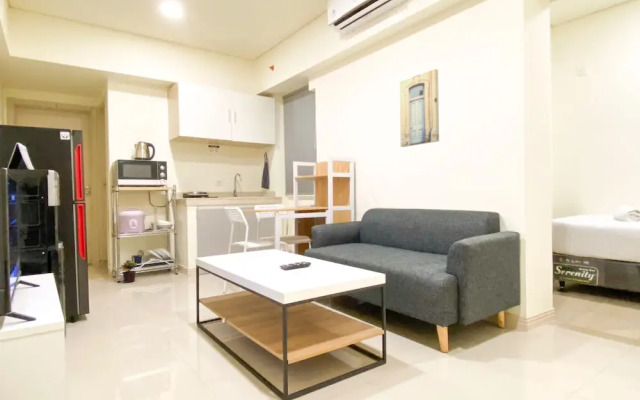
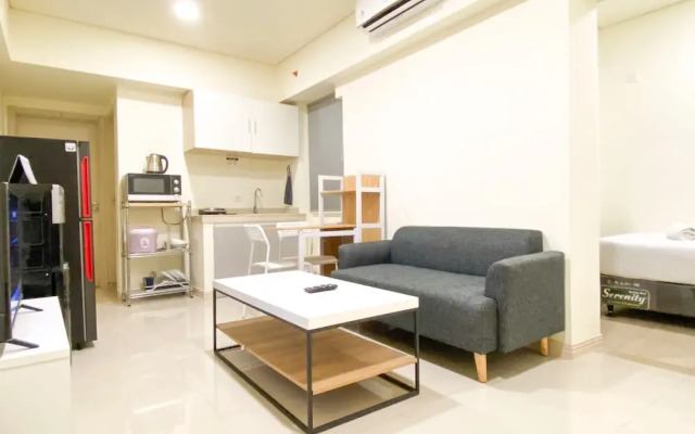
- wall art [399,68,440,148]
- potted plant [118,259,138,284]
